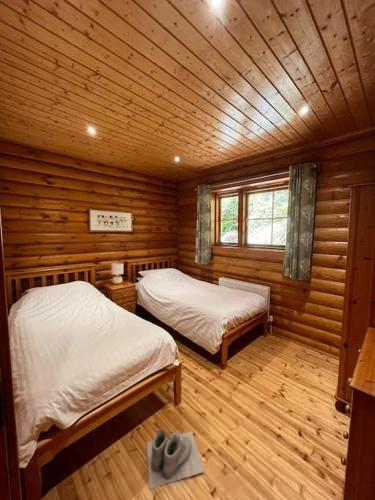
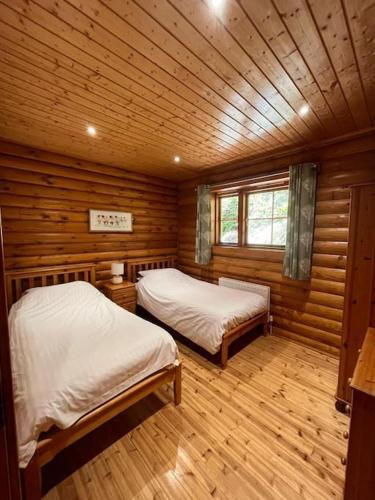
- boots [146,428,205,490]
